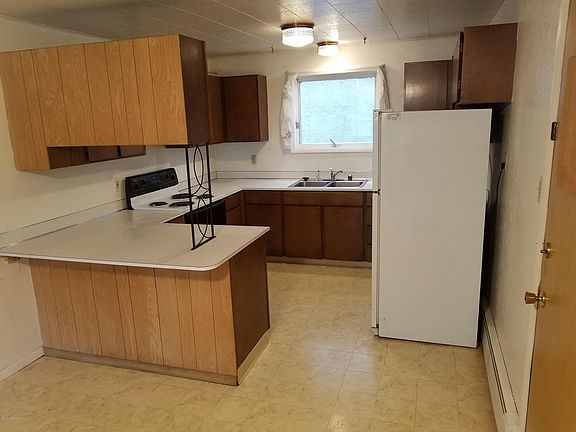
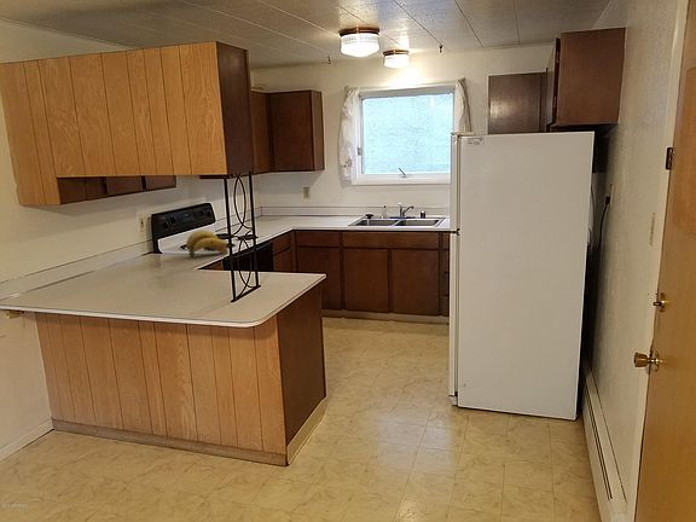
+ banana bunch [185,230,230,259]
